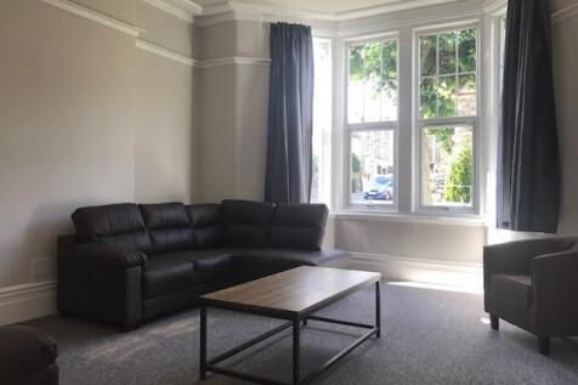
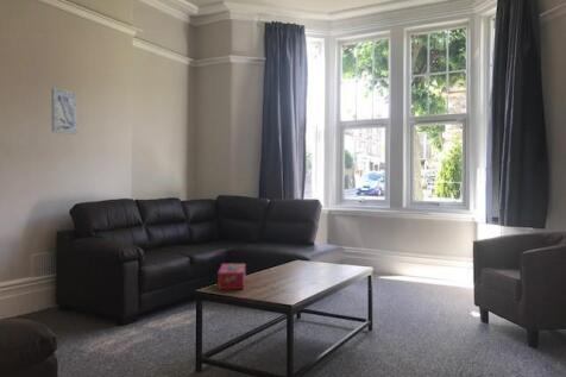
+ wall art [50,87,78,136]
+ tissue box [216,263,246,290]
